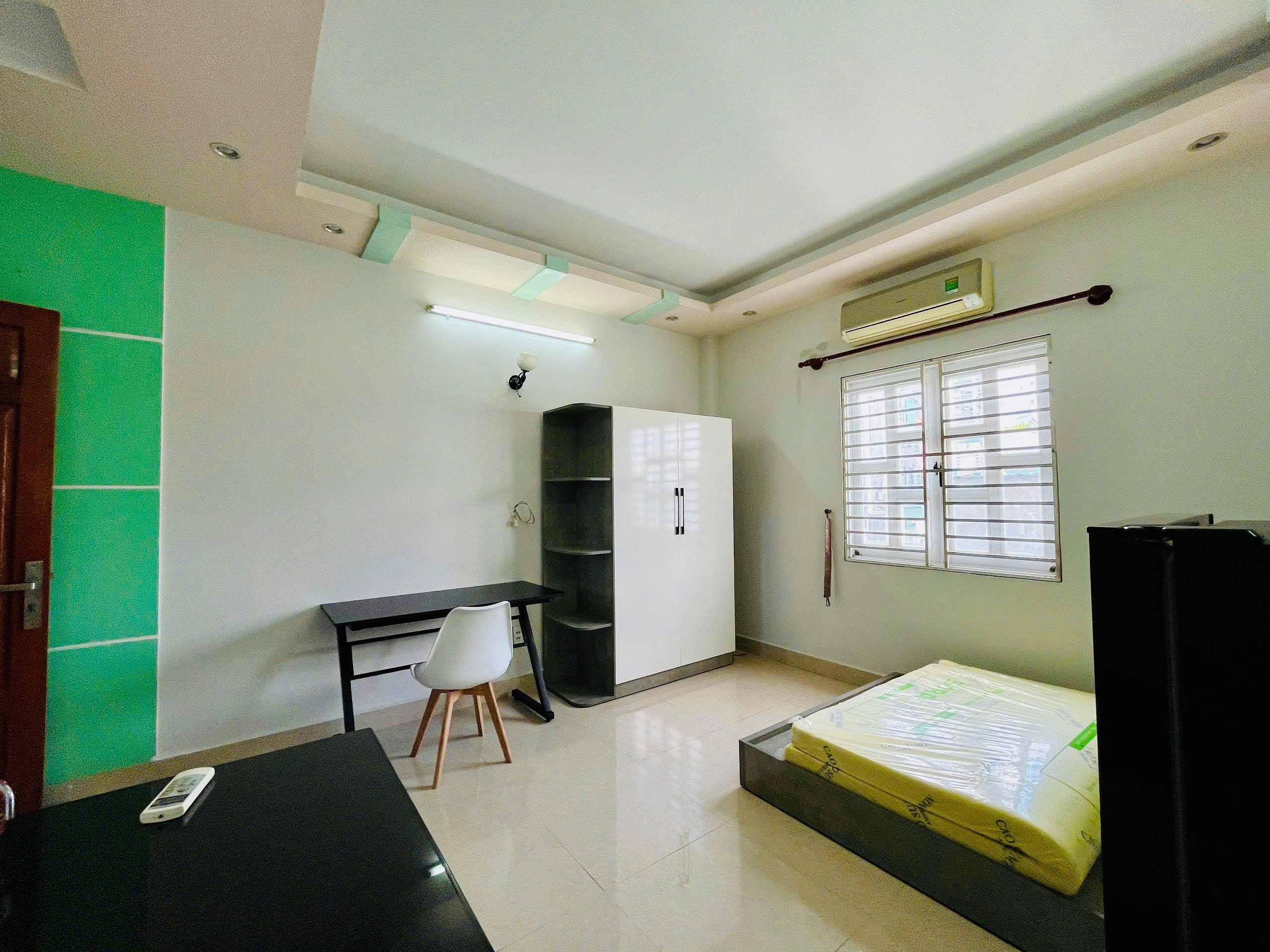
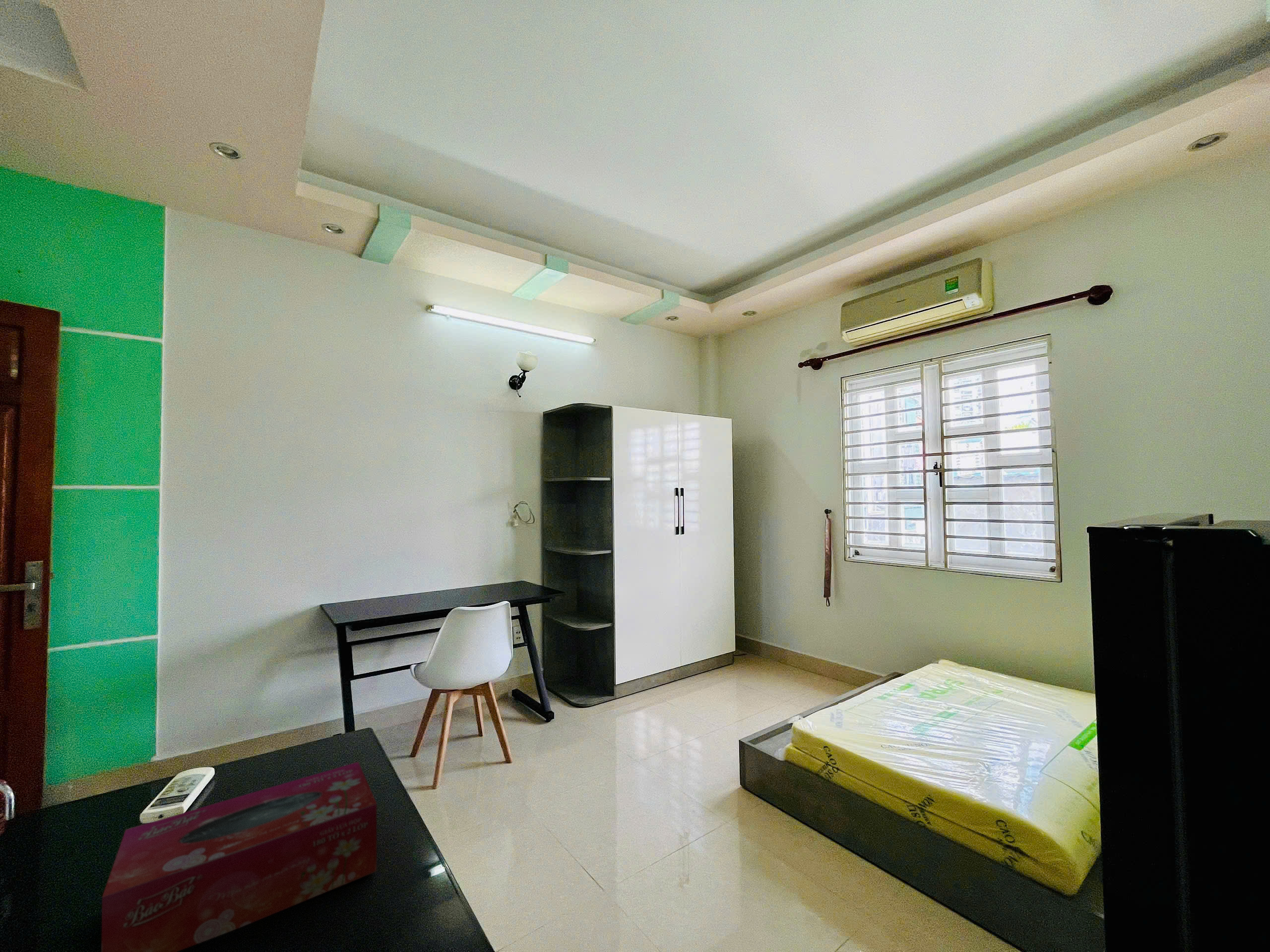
+ tissue box [101,761,377,952]
